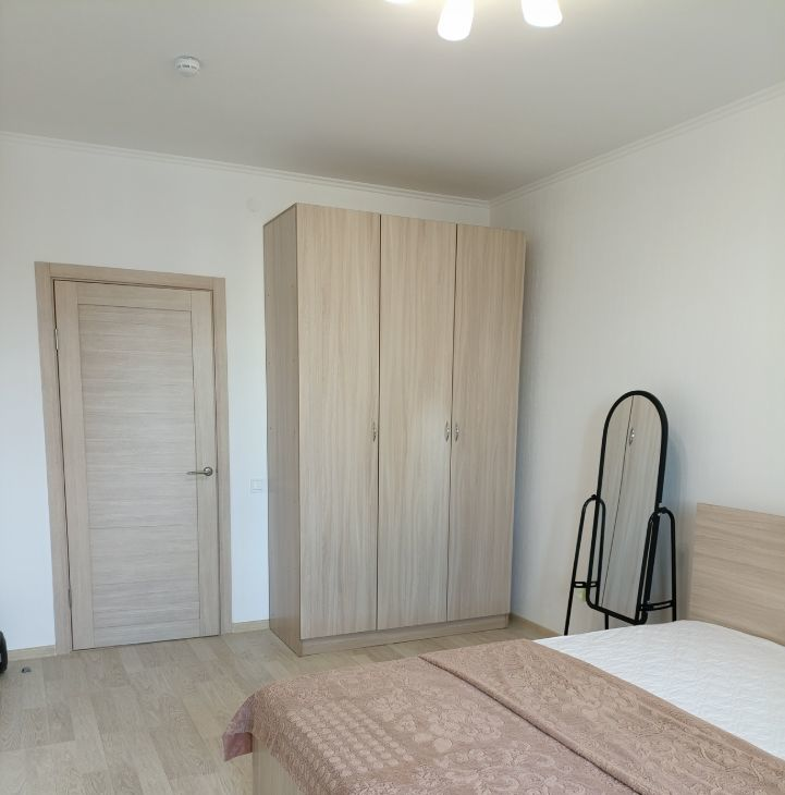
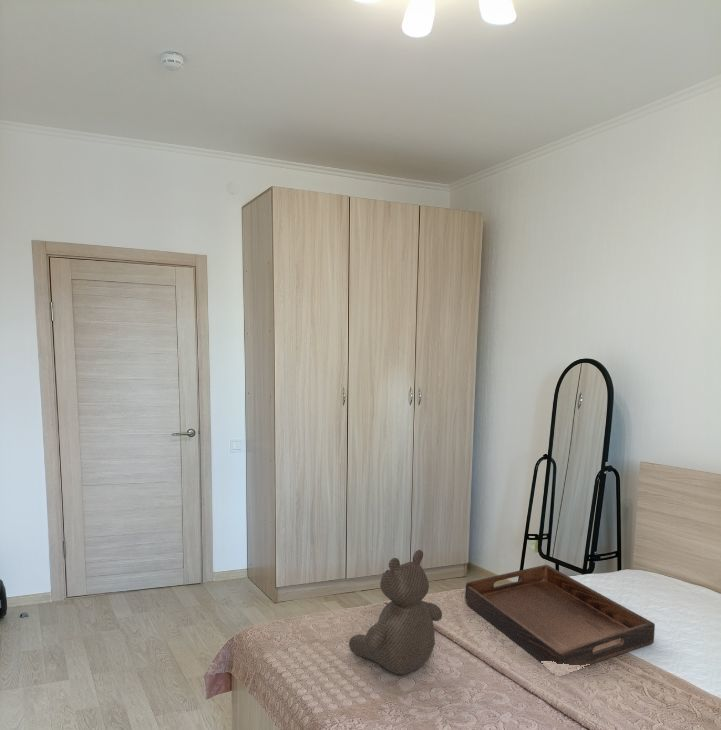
+ serving tray [464,564,656,667]
+ teddy bear [348,549,443,675]
